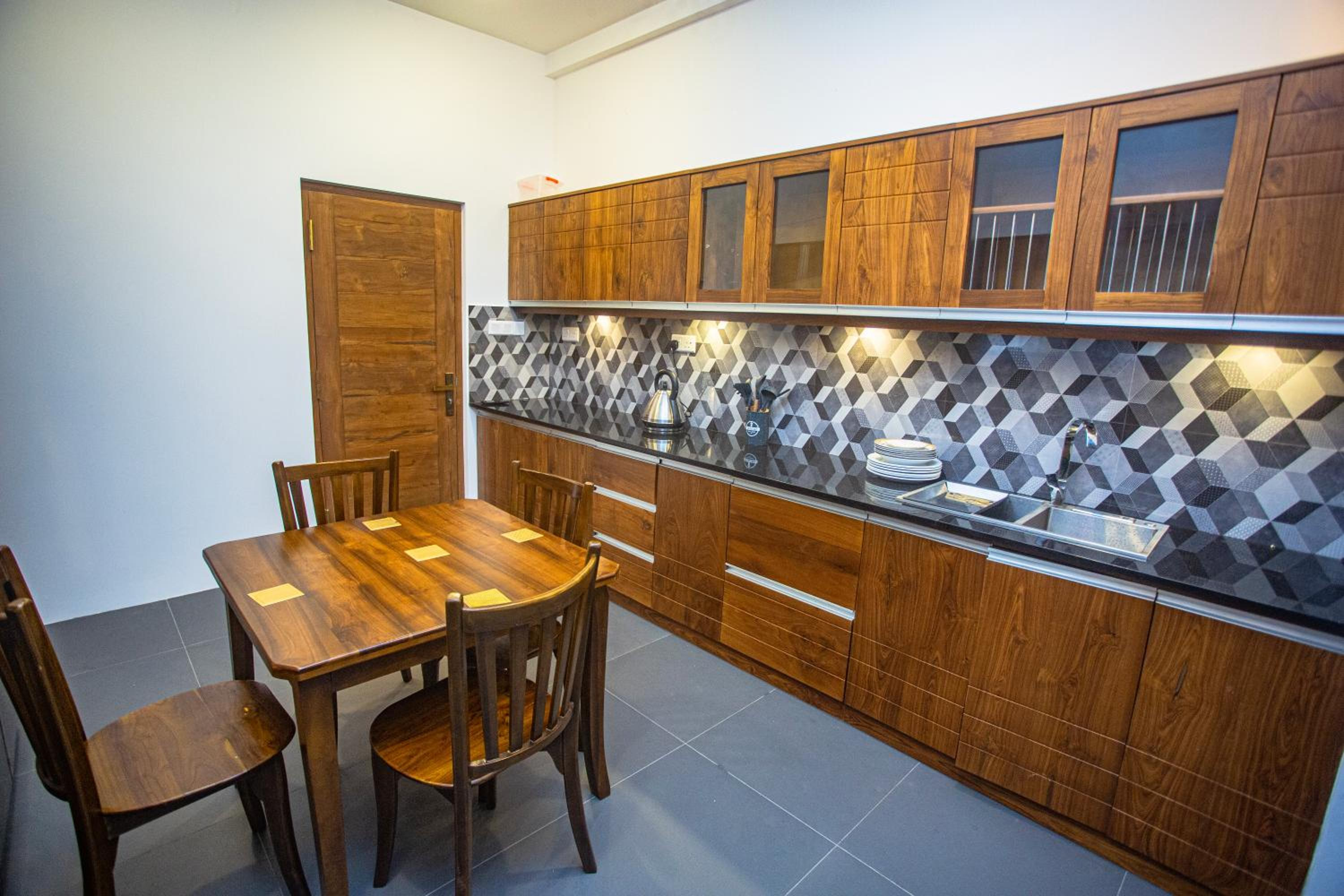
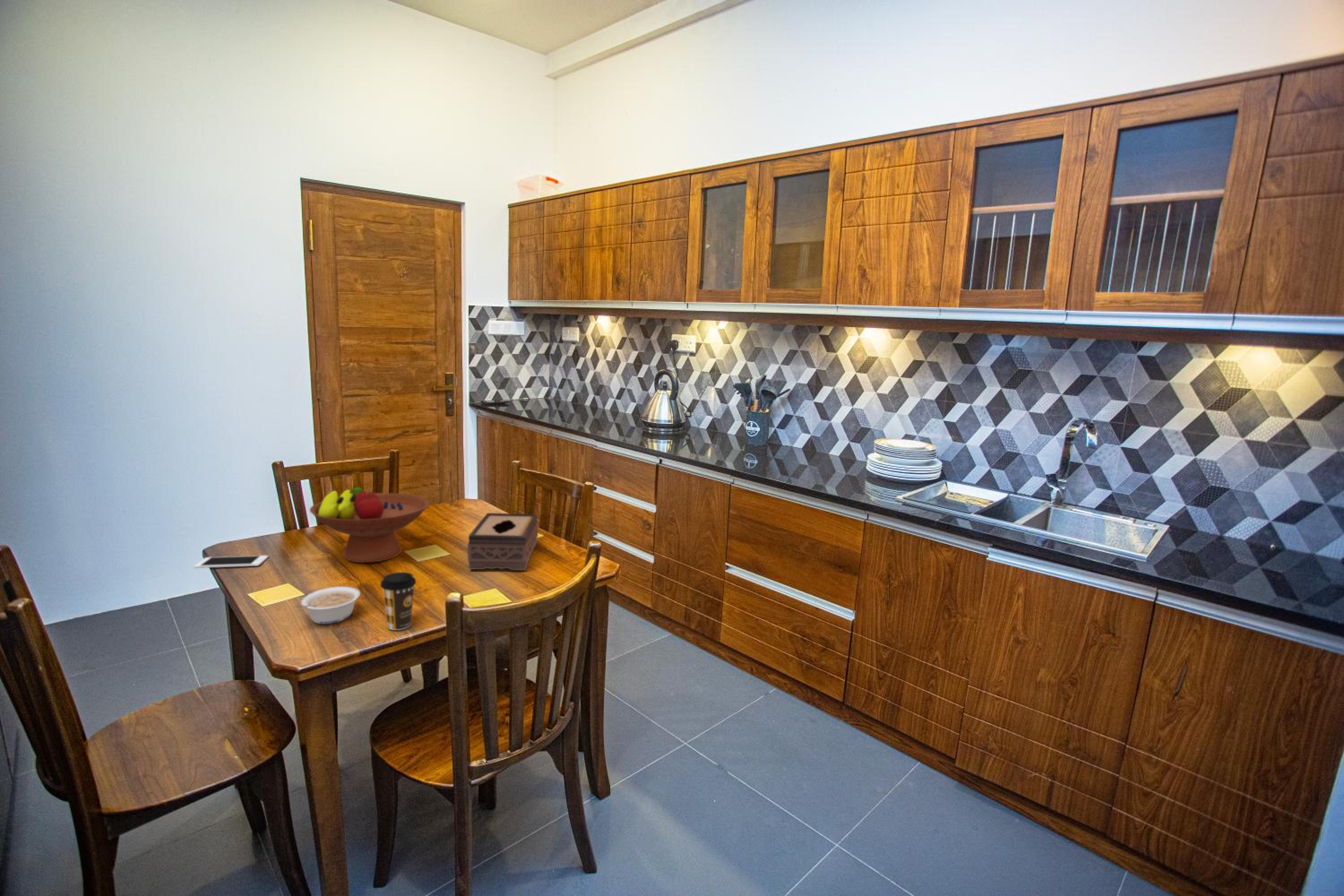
+ tissue box [467,513,538,571]
+ fruit bowl [309,487,430,563]
+ coffee cup [380,572,417,631]
+ cell phone [194,555,269,569]
+ legume [293,586,361,625]
